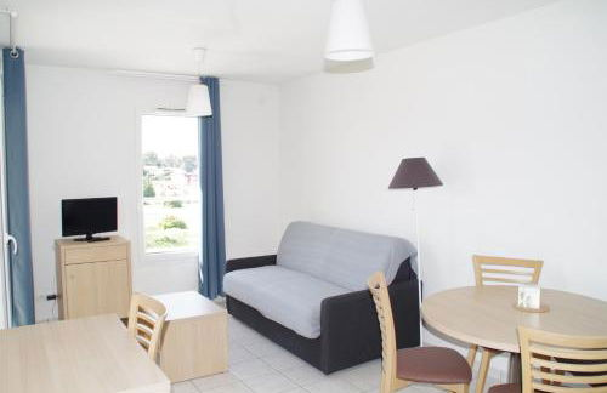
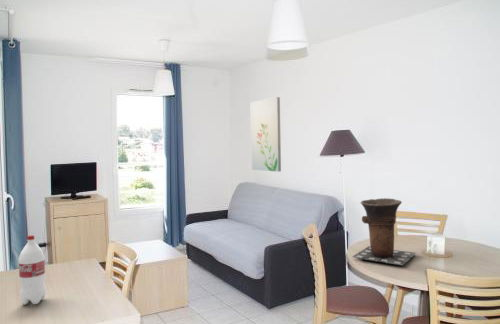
+ vase [351,197,417,266]
+ bottle [18,234,47,306]
+ wall art [249,96,282,173]
